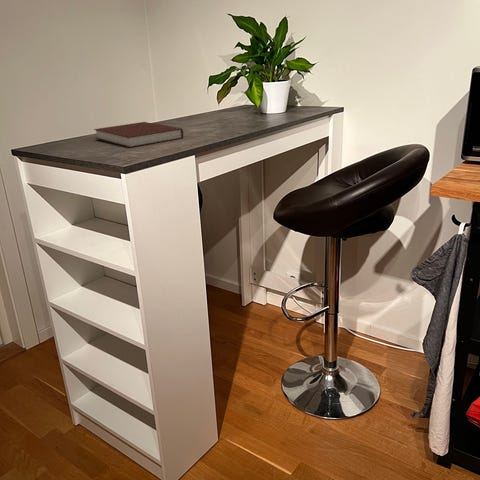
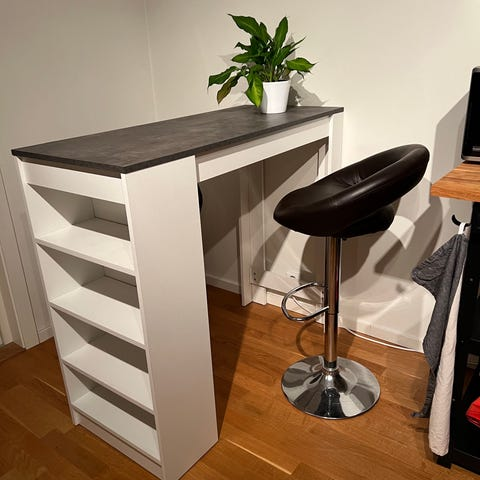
- notebook [93,121,184,149]
